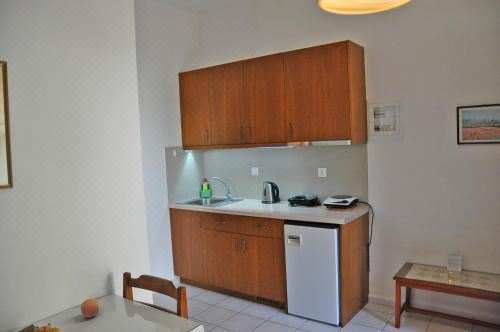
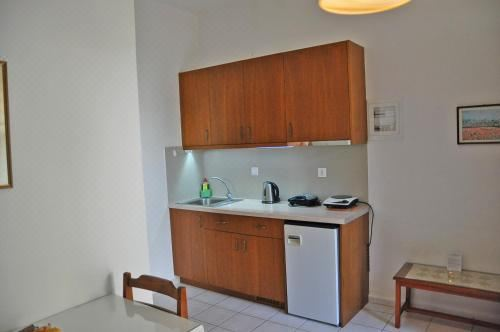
- fruit [80,298,100,319]
